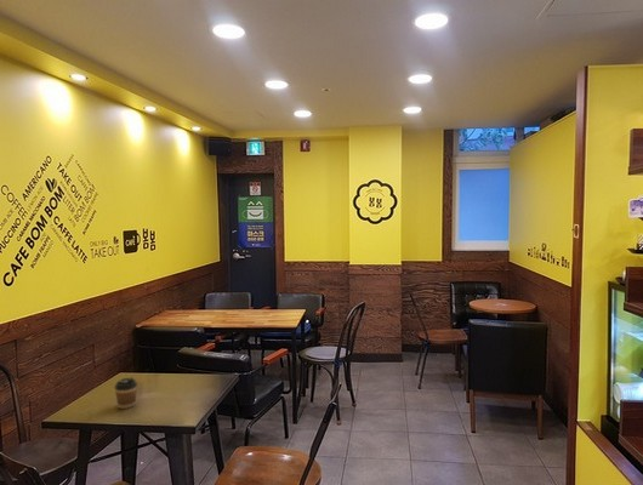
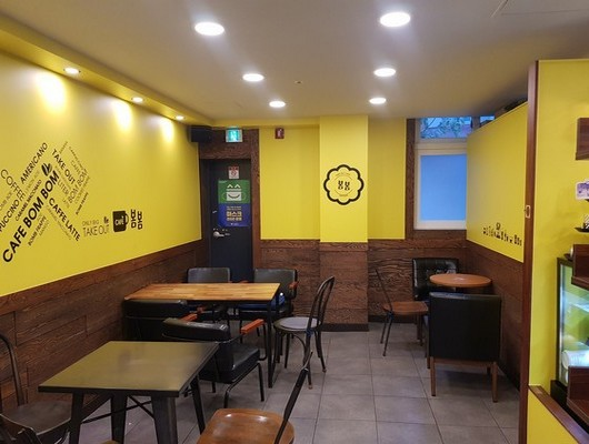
- coffee cup [113,376,138,410]
